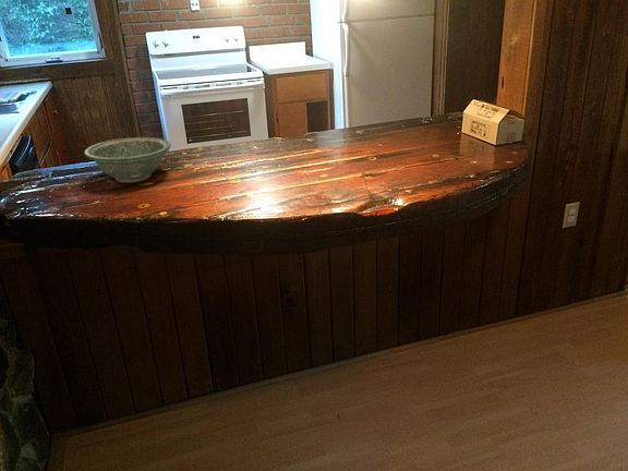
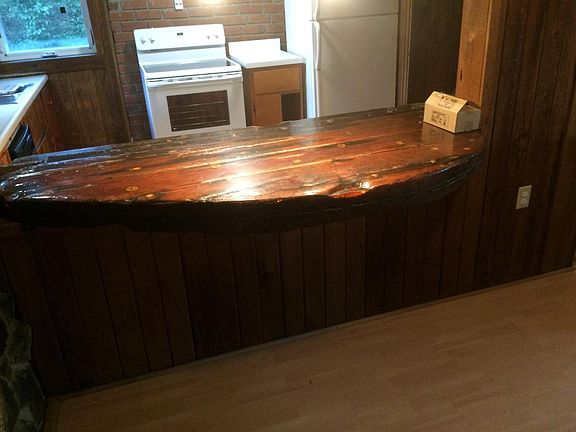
- bowl [83,136,172,184]
